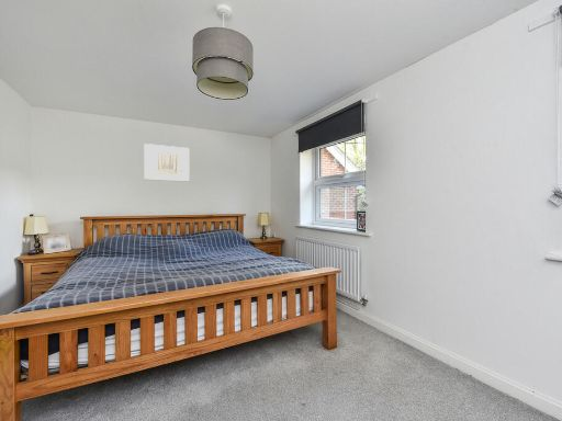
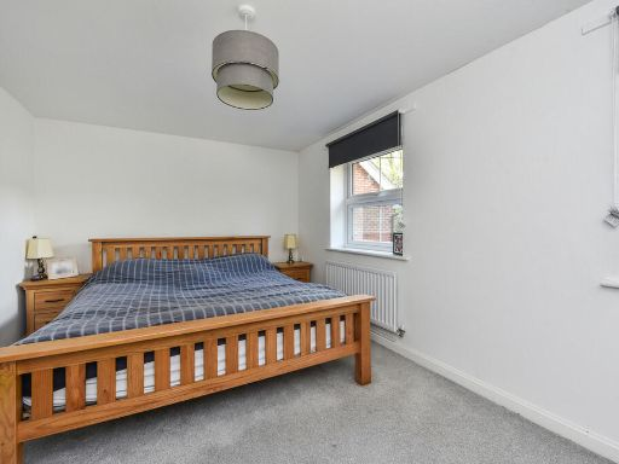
- wall art [143,143,191,183]
